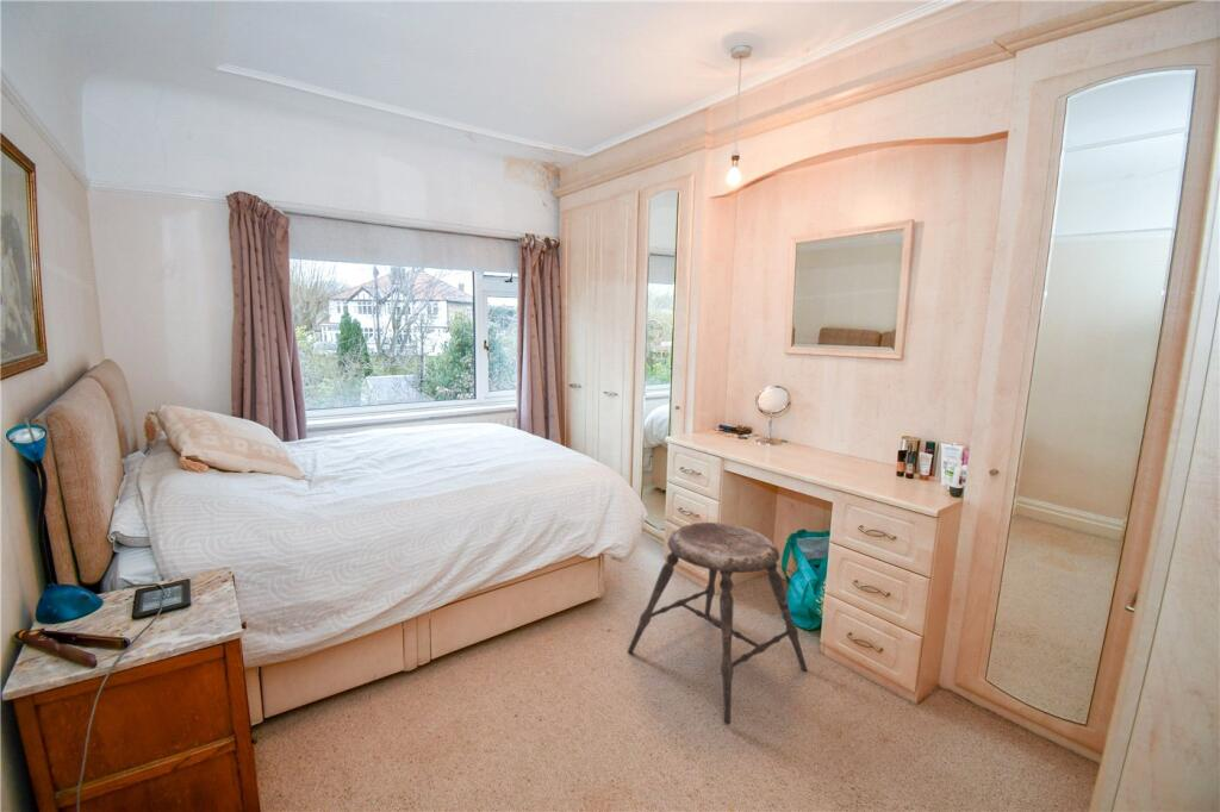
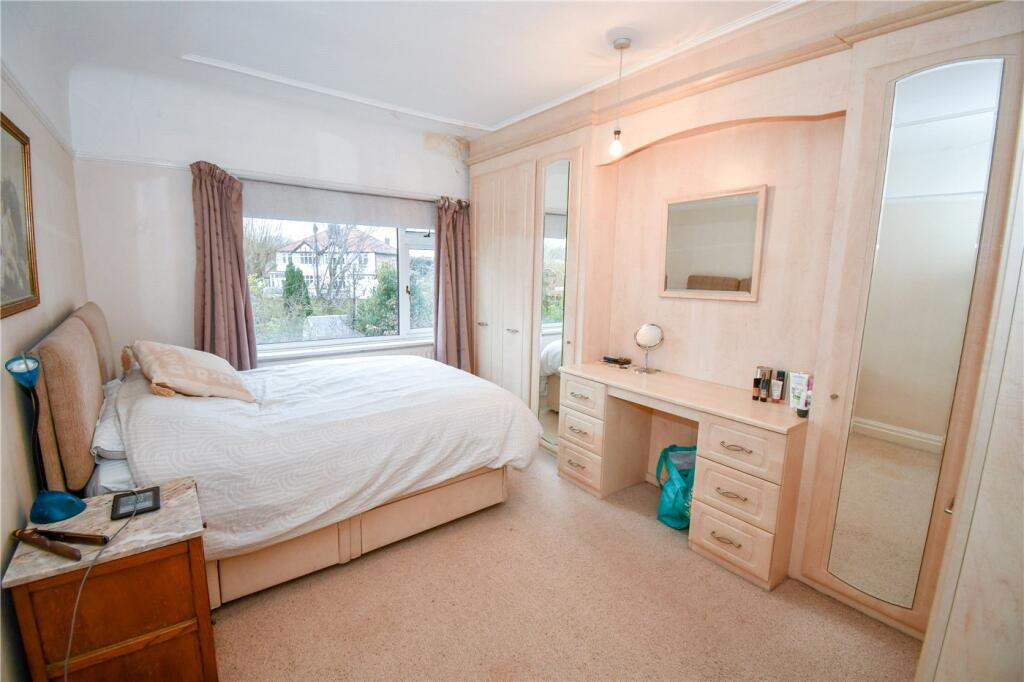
- stool [627,521,809,726]
